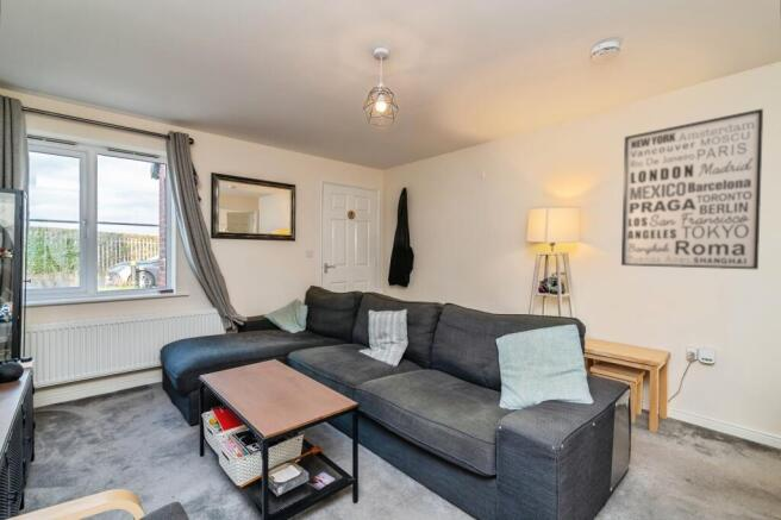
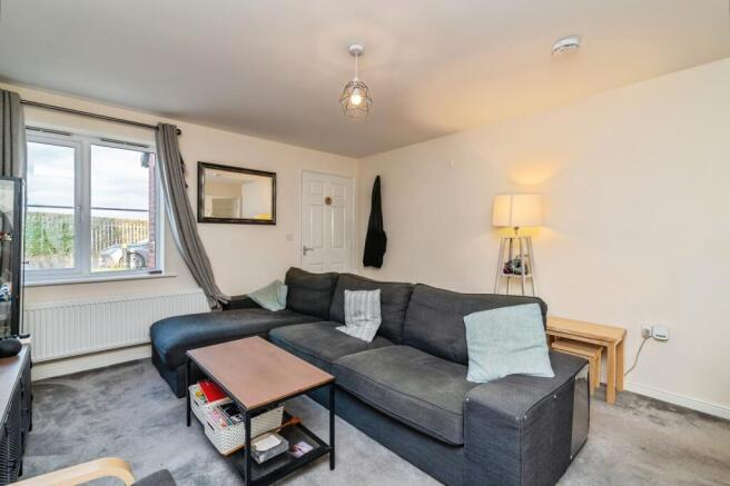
- wall art [620,107,764,270]
